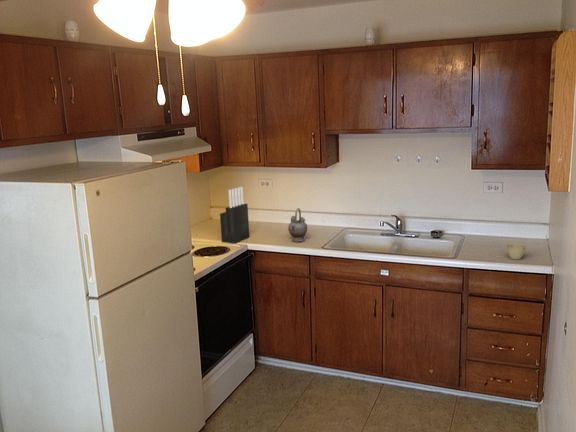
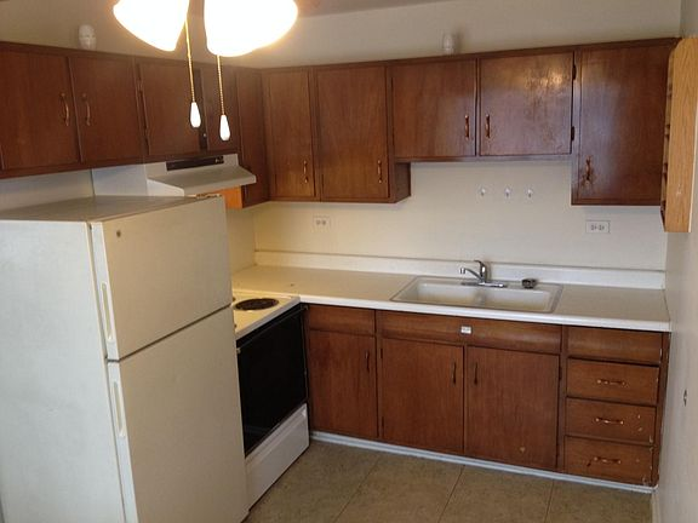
- flower pot [505,243,527,261]
- knife block [219,186,250,244]
- teapot [287,207,308,243]
